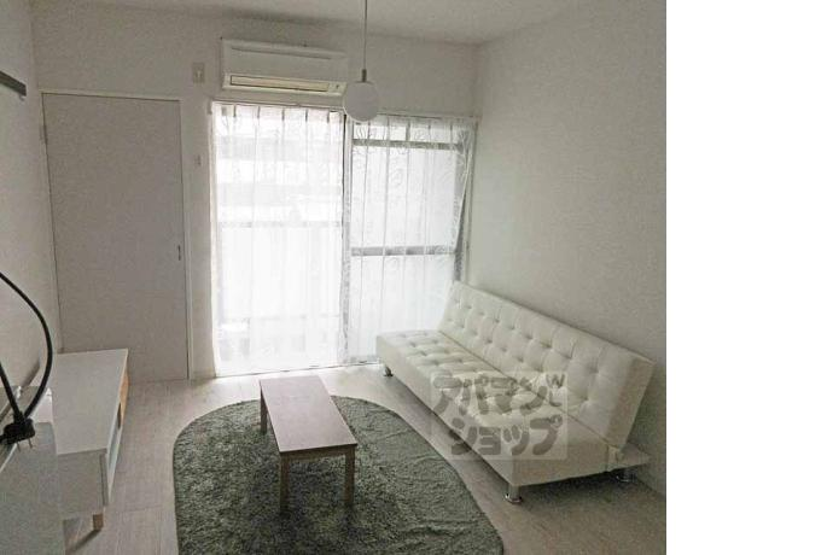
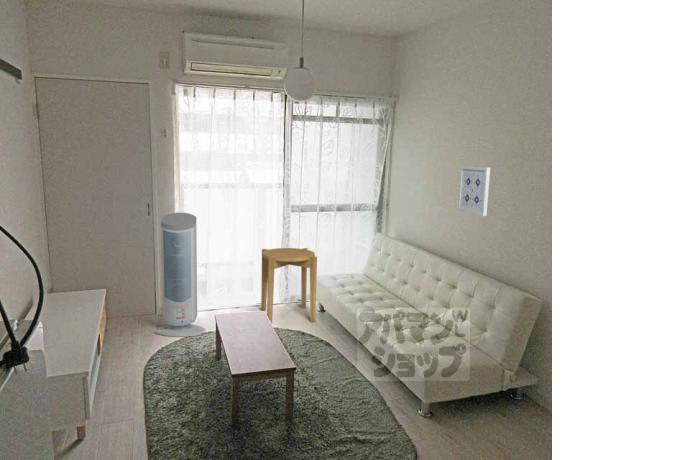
+ side table [260,247,318,324]
+ air purifier [153,212,207,338]
+ wall art [457,165,491,217]
